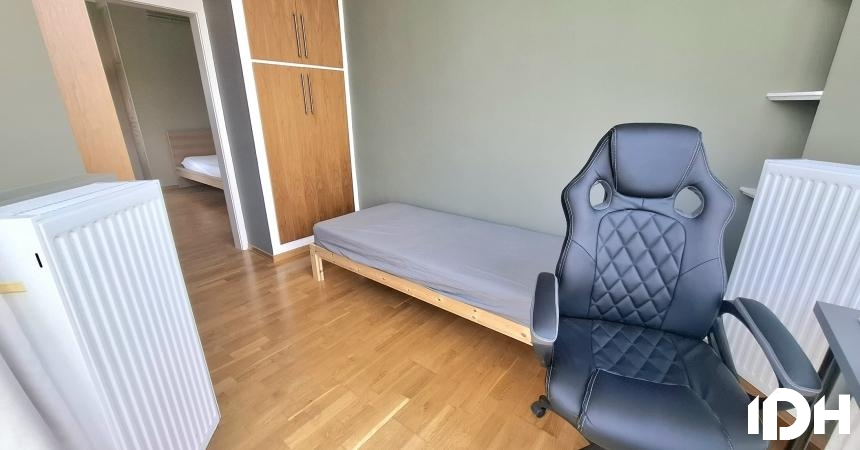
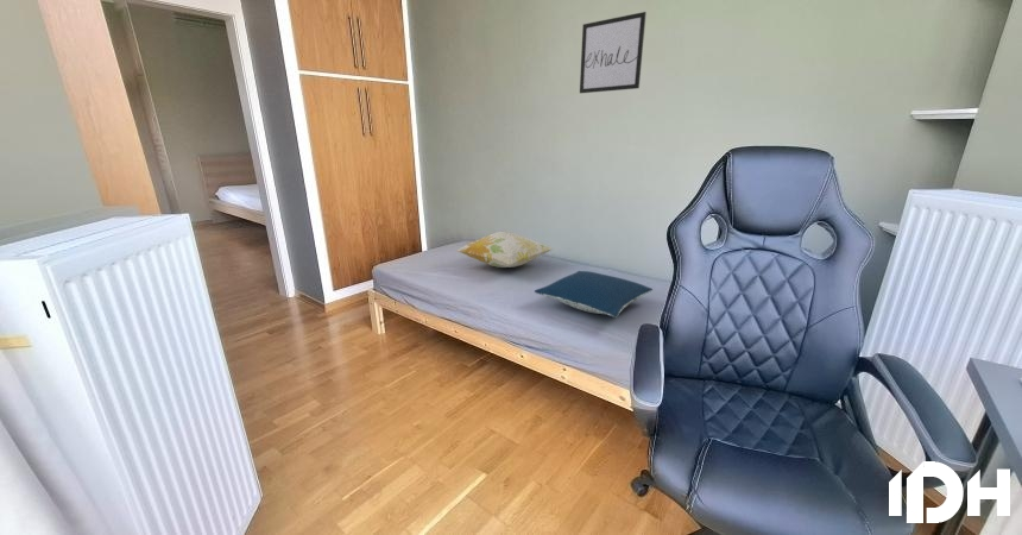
+ pillow [534,270,654,319]
+ decorative pillow [456,231,555,269]
+ wall art [579,11,648,94]
